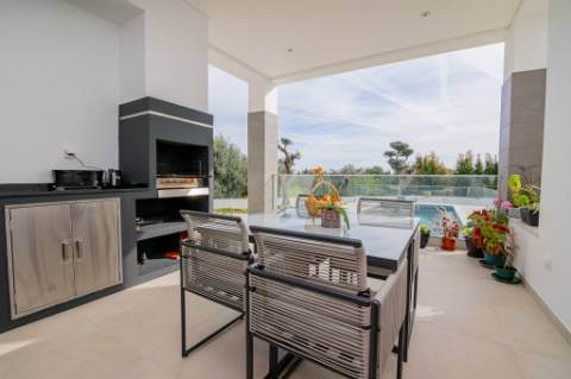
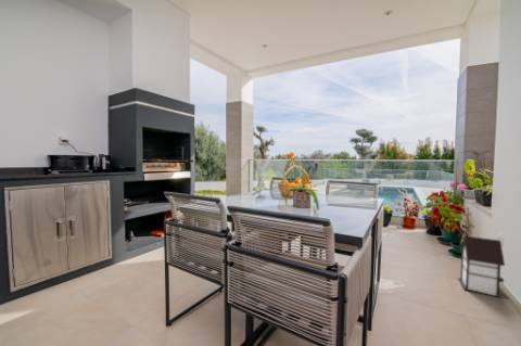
+ lantern [457,234,510,300]
